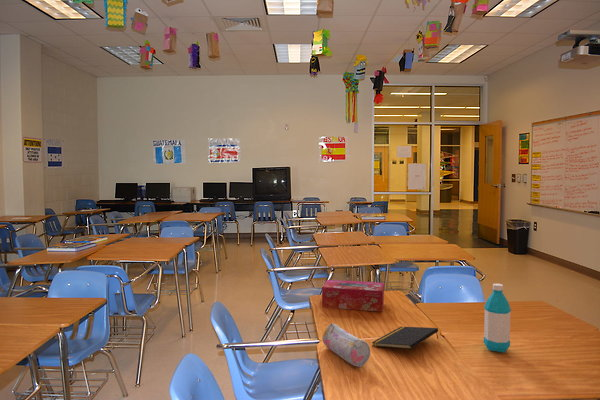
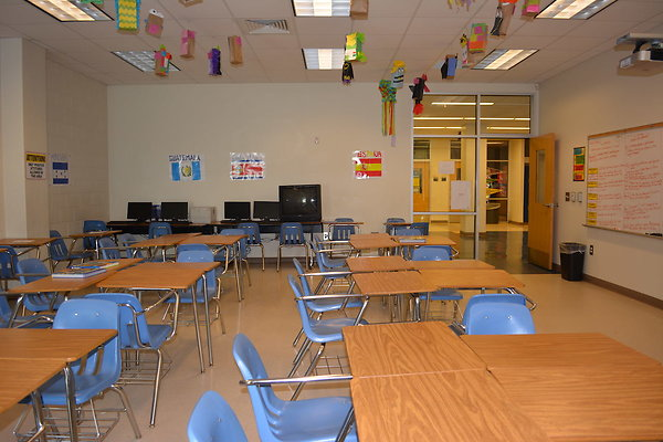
- notepad [371,325,439,350]
- pencil case [322,322,371,368]
- water bottle [483,283,512,353]
- tissue box [321,279,385,313]
